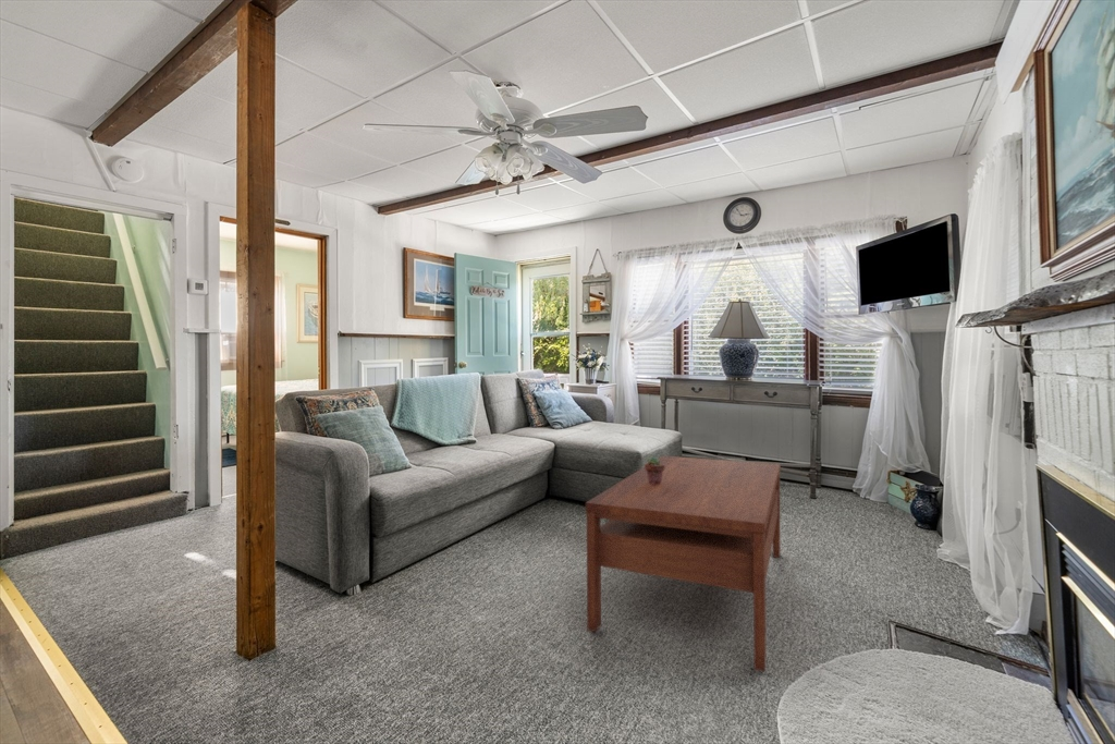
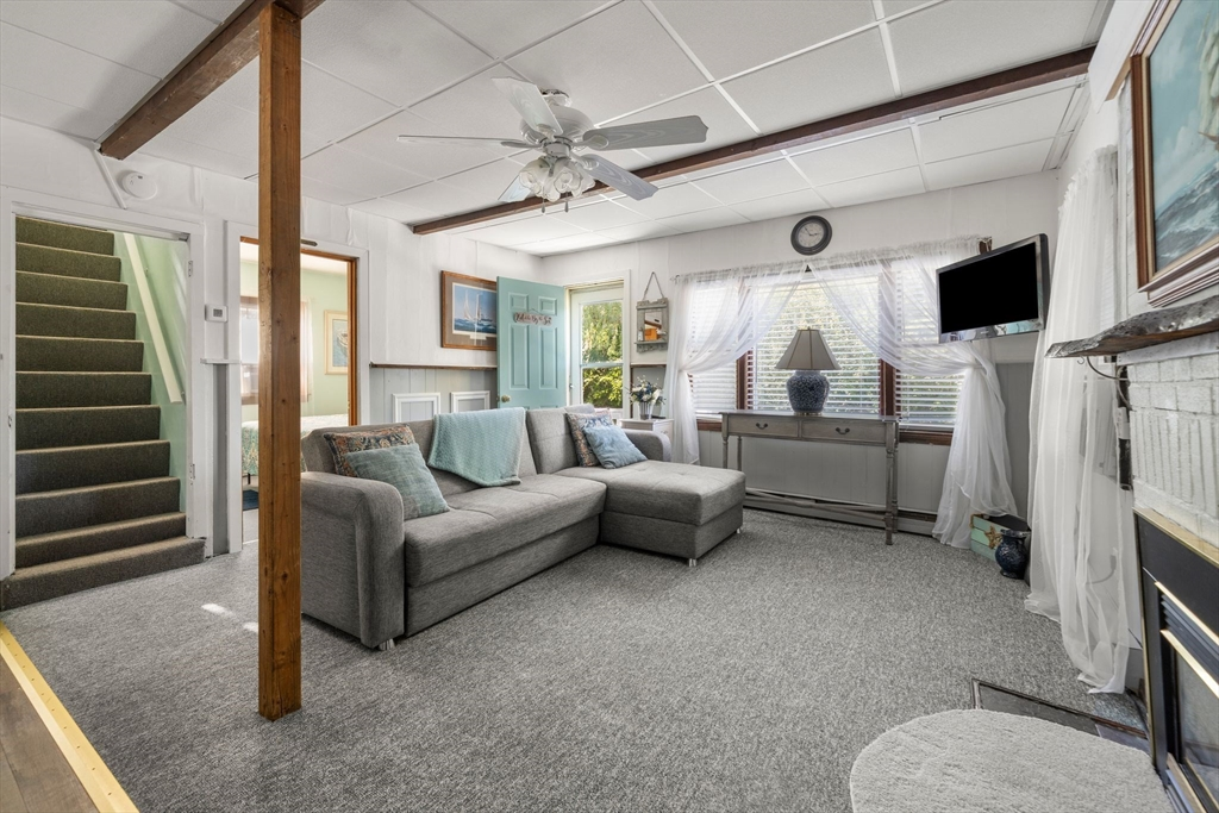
- potted succulent [644,455,664,484]
- coffee table [585,454,782,672]
